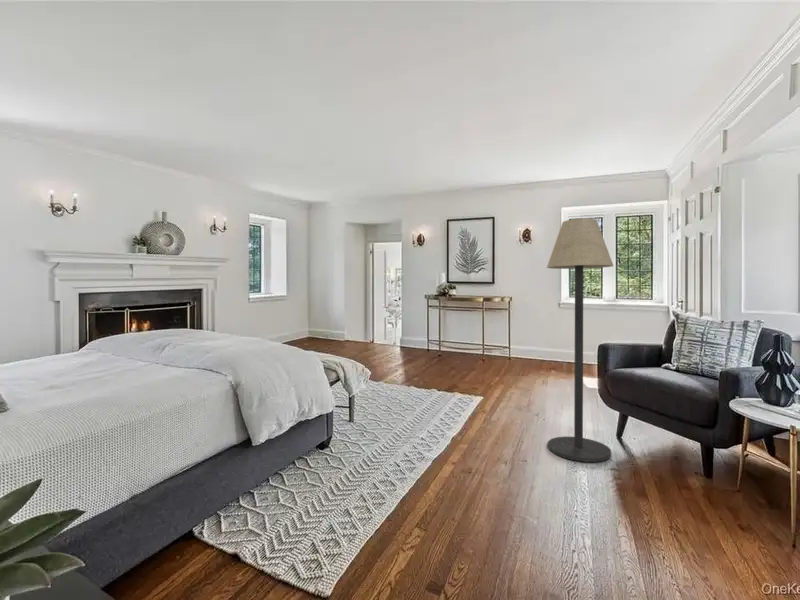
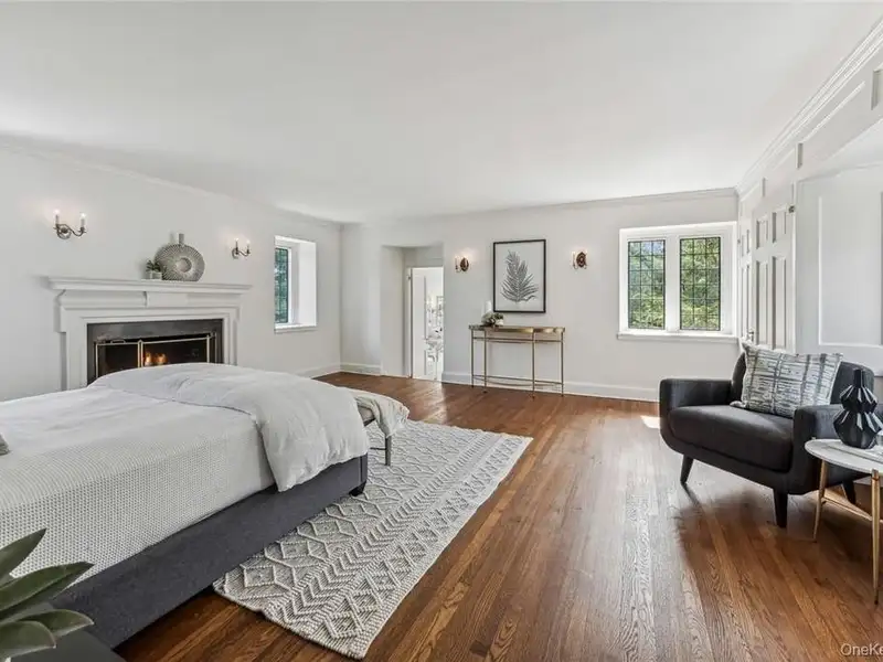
- floor lamp [546,218,614,463]
